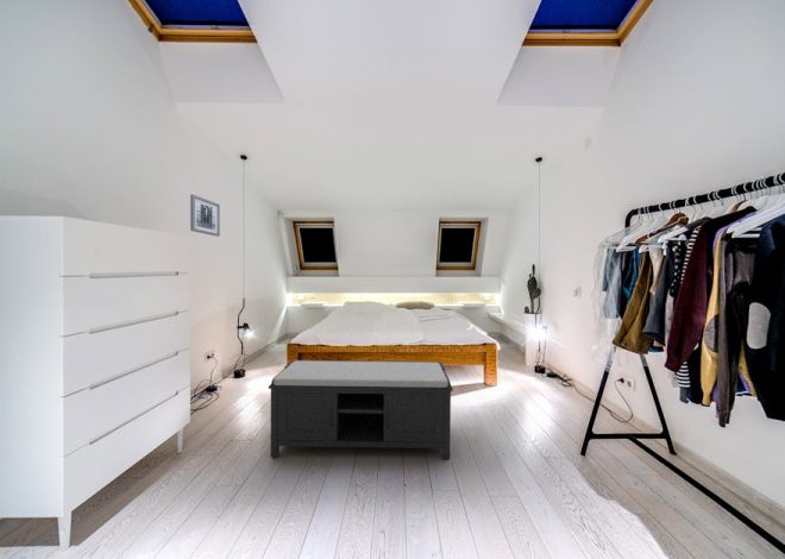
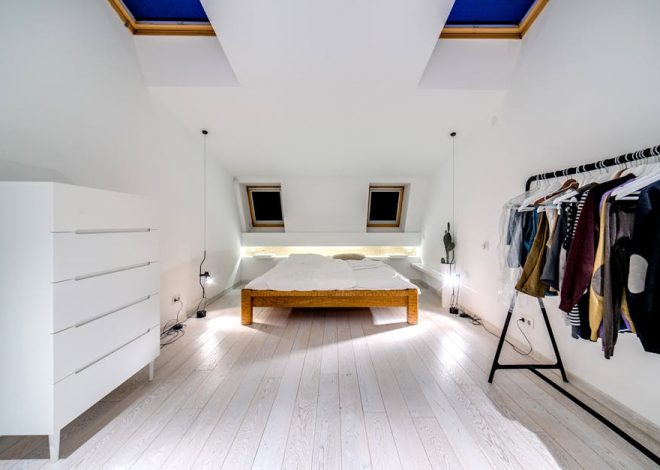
- wall art [189,194,221,238]
- bench [268,359,454,460]
